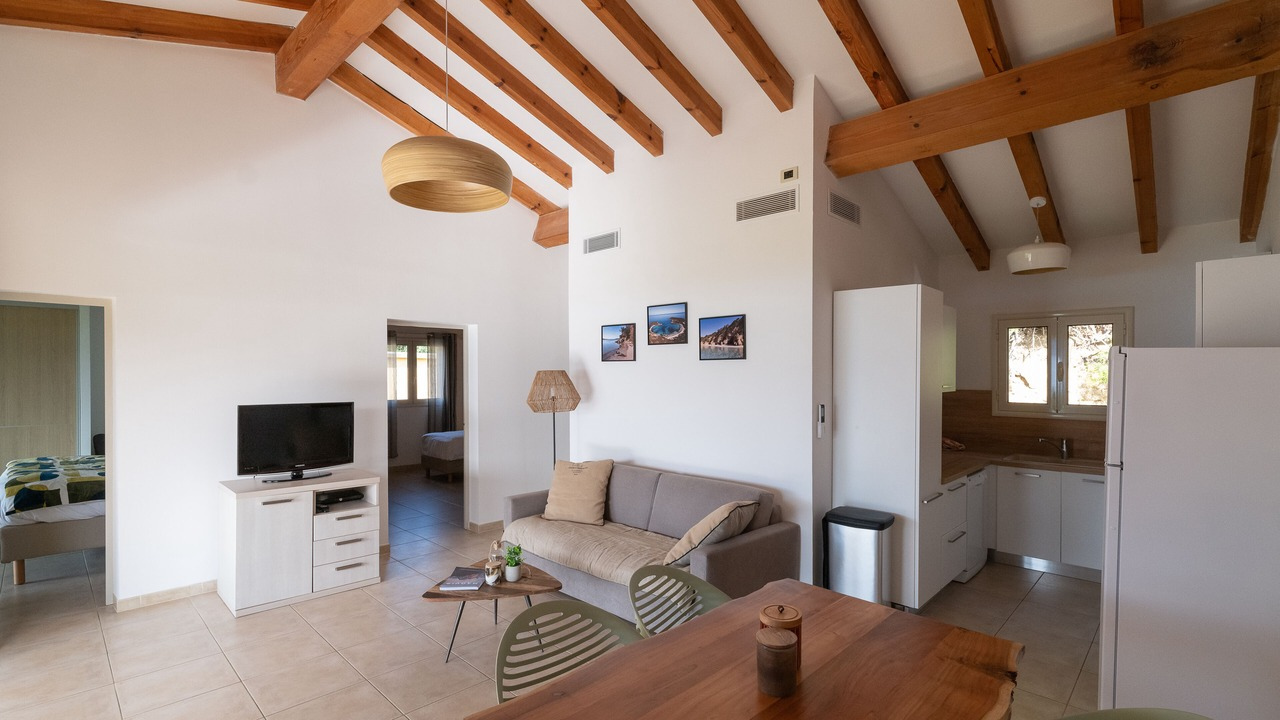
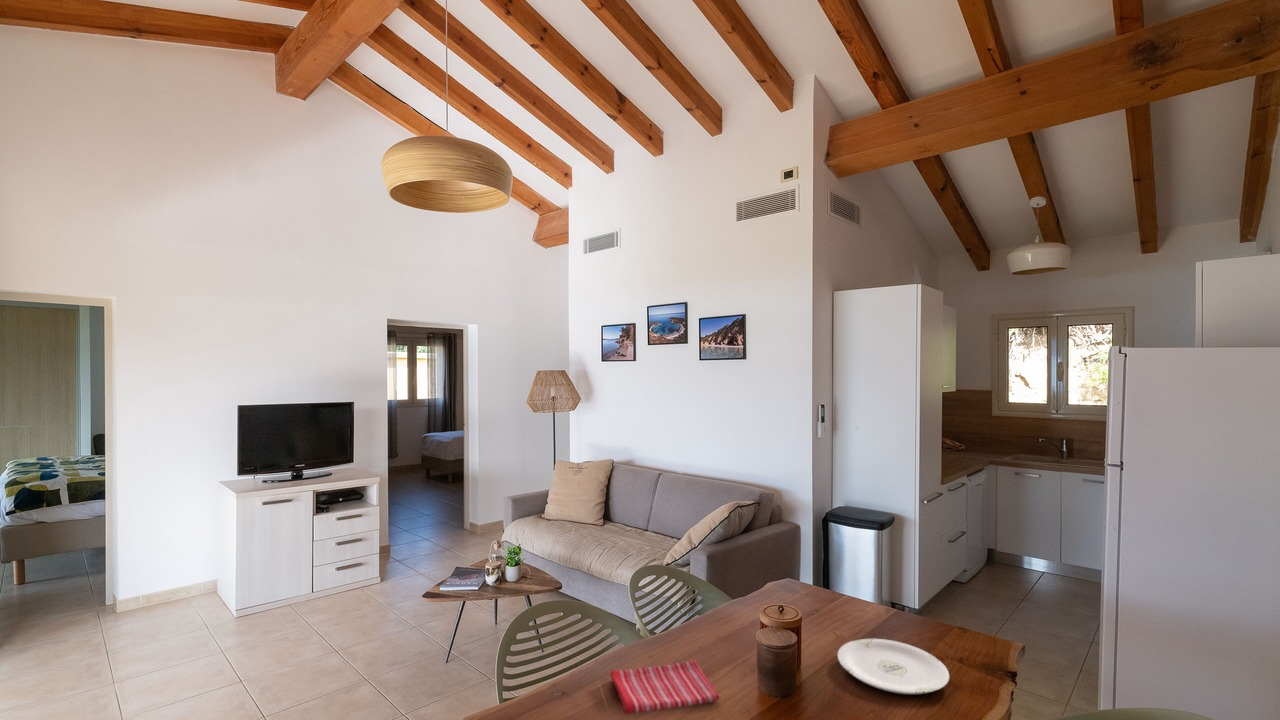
+ dish towel [609,659,721,716]
+ plate [837,638,950,695]
